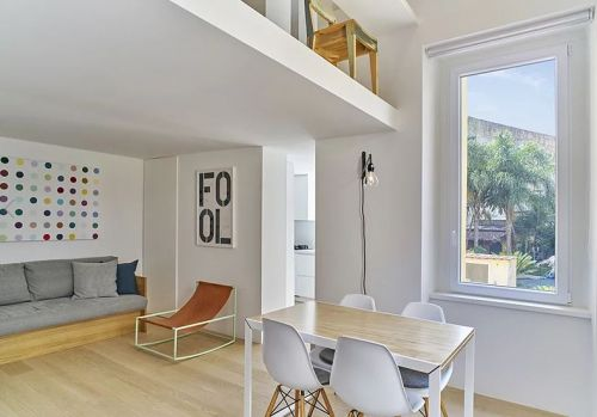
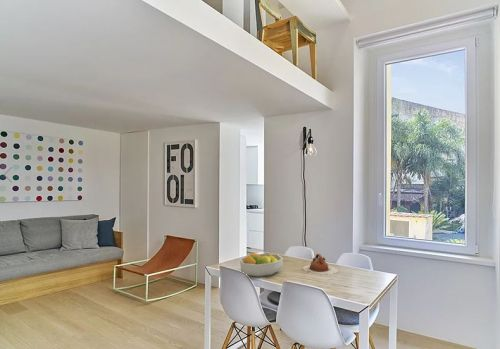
+ fruit bowl [239,252,284,278]
+ teapot [302,253,339,275]
